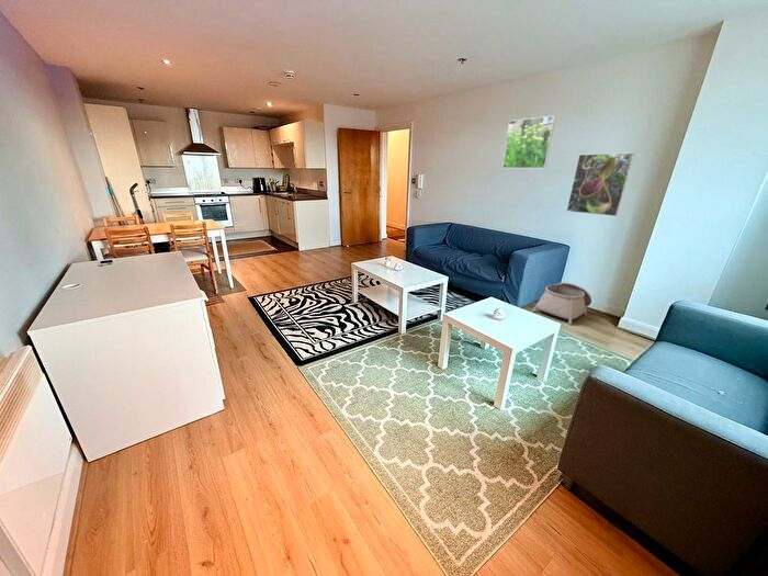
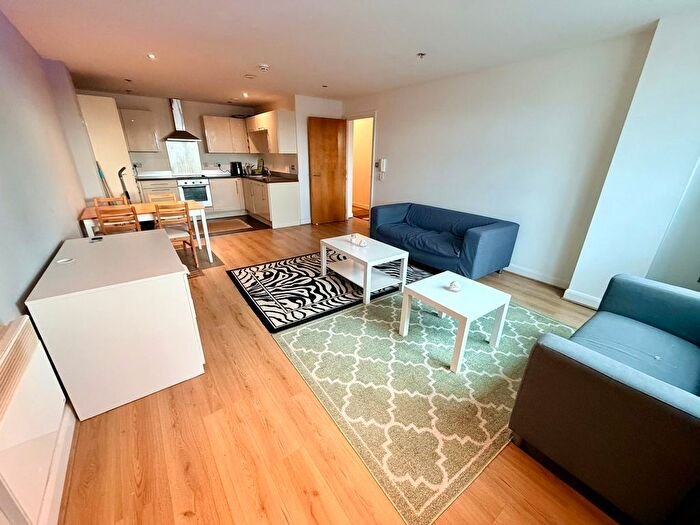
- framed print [565,151,636,217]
- basket [532,281,592,326]
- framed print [501,114,556,169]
